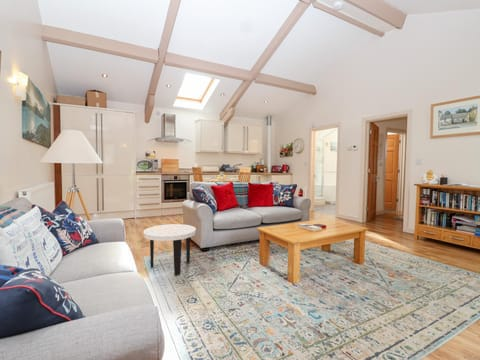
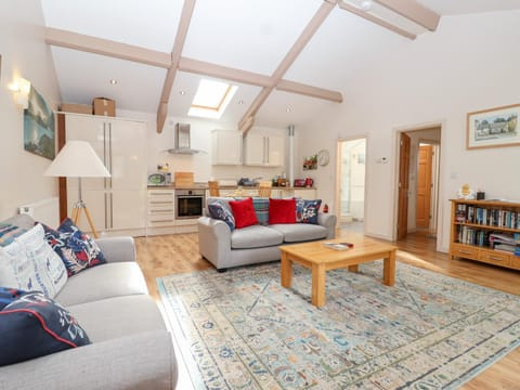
- side table [143,223,197,276]
